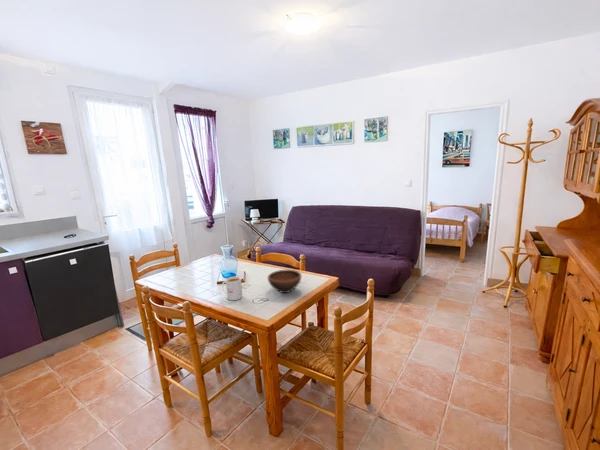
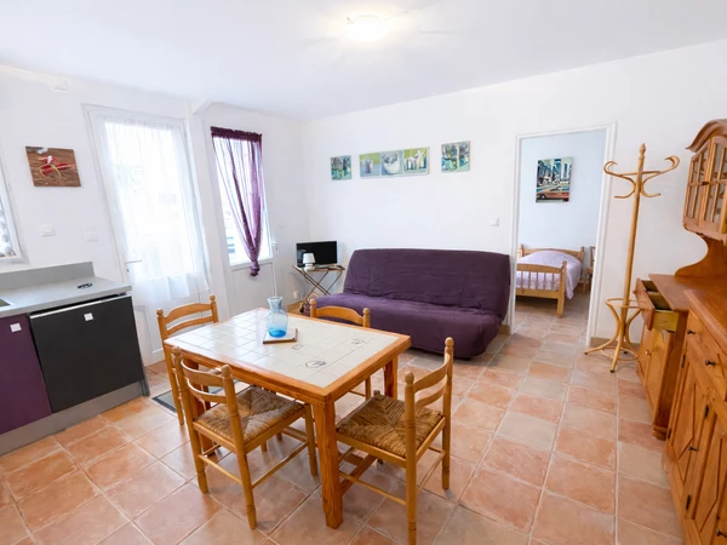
- mug [221,276,243,301]
- bowl [267,269,302,294]
